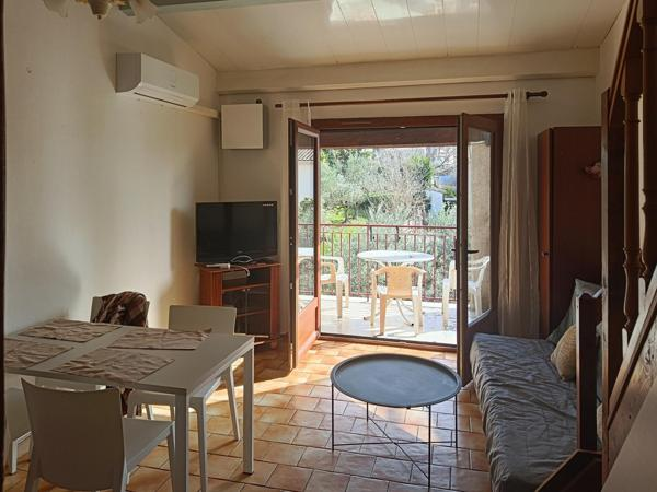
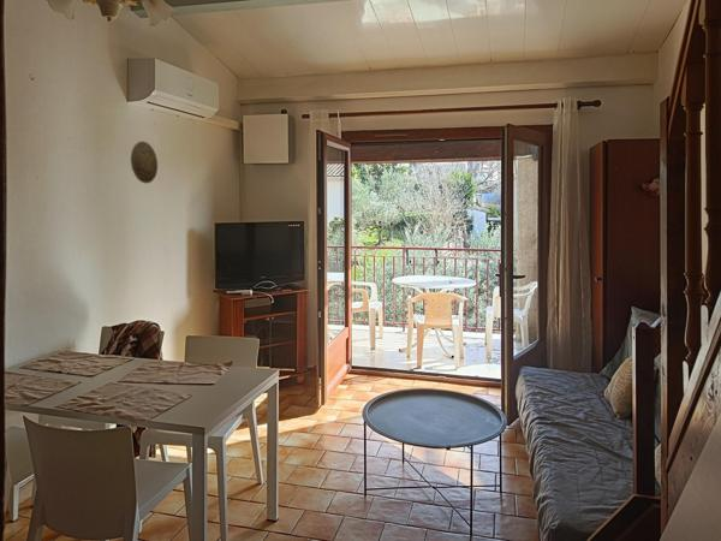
+ decorative plate [130,141,159,184]
